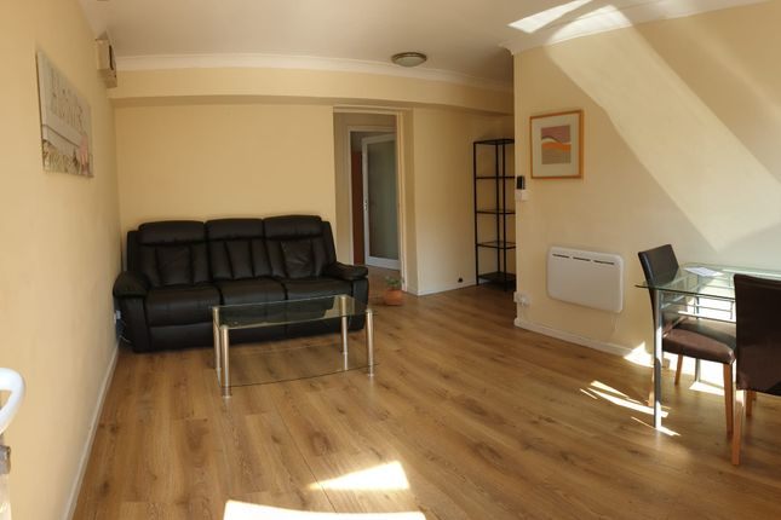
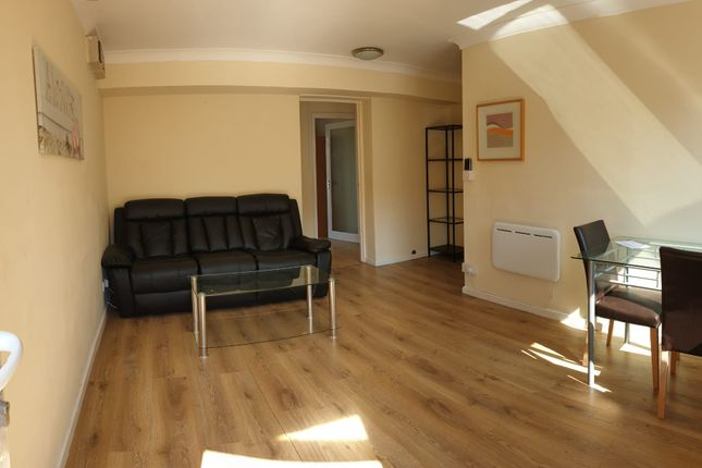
- potted plant [381,275,406,306]
